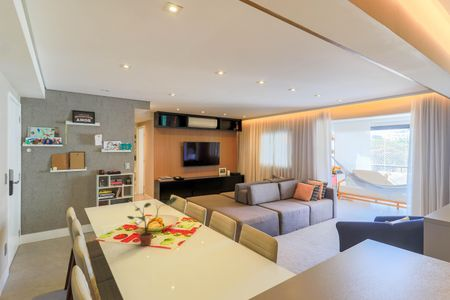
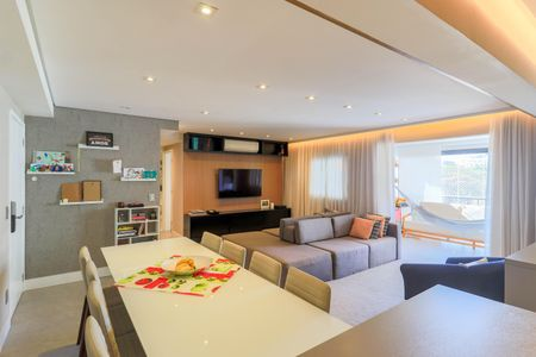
- potted plant [126,196,178,247]
